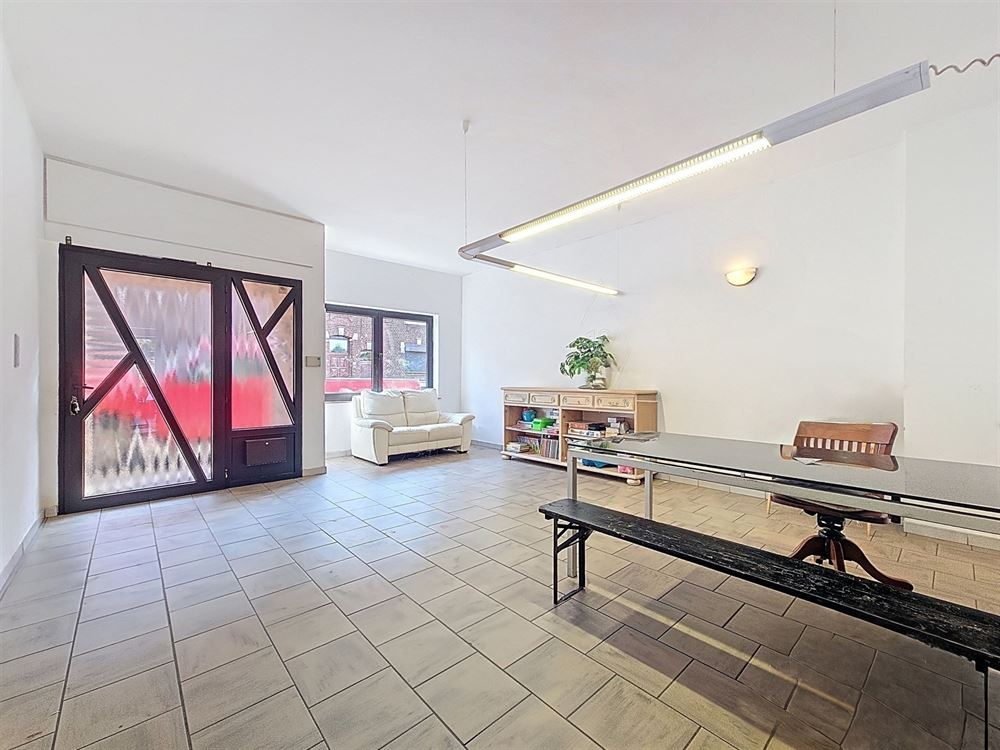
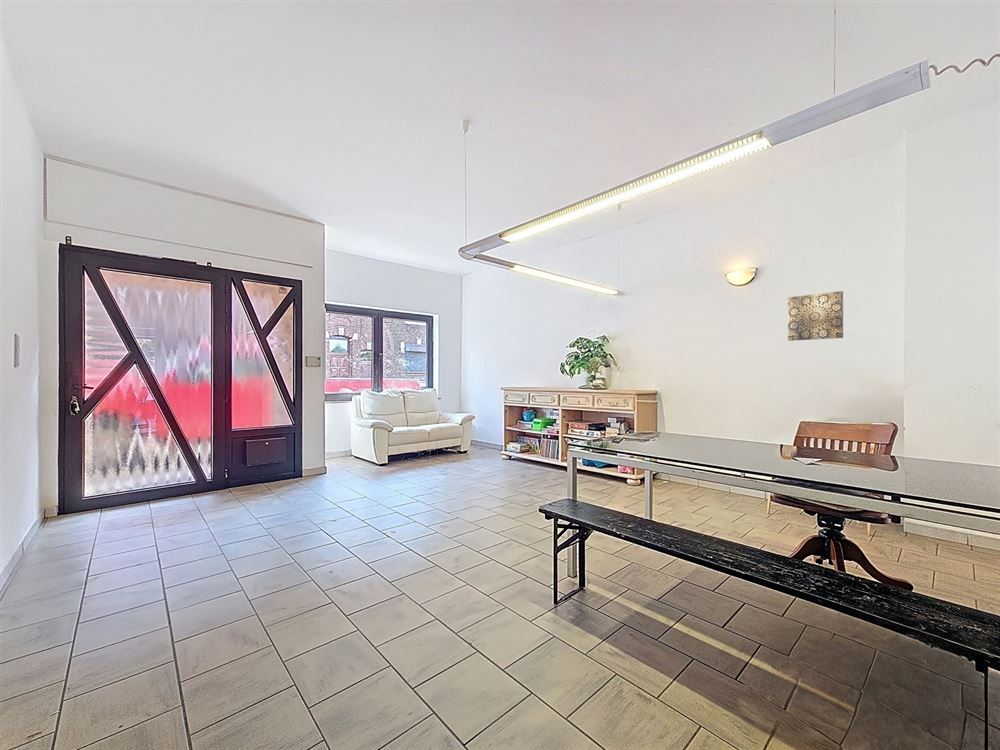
+ wall art [787,290,844,342]
